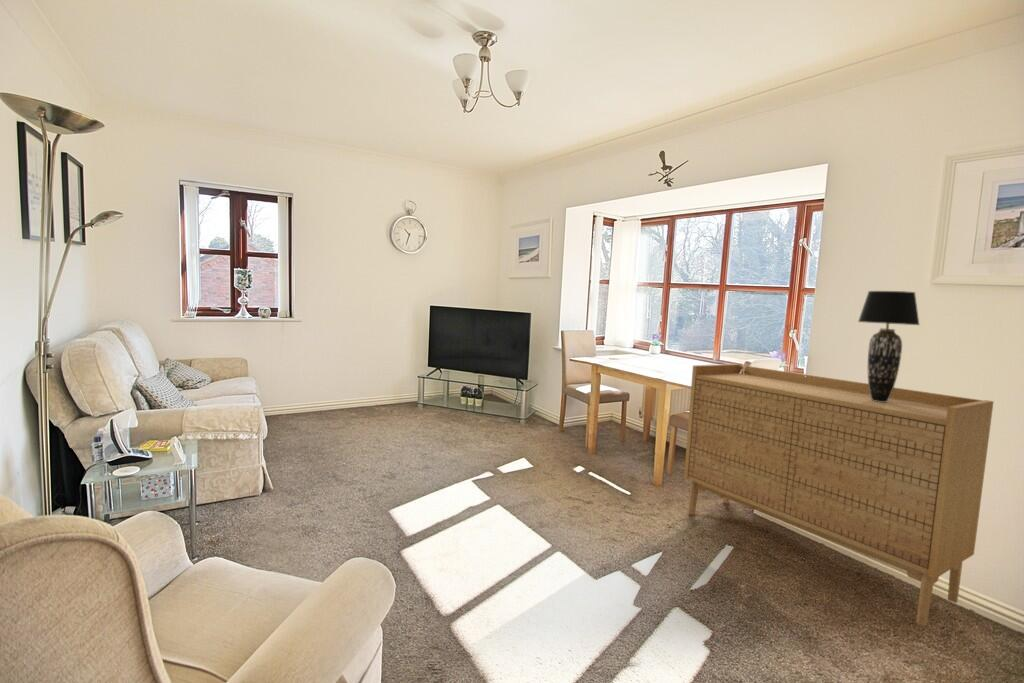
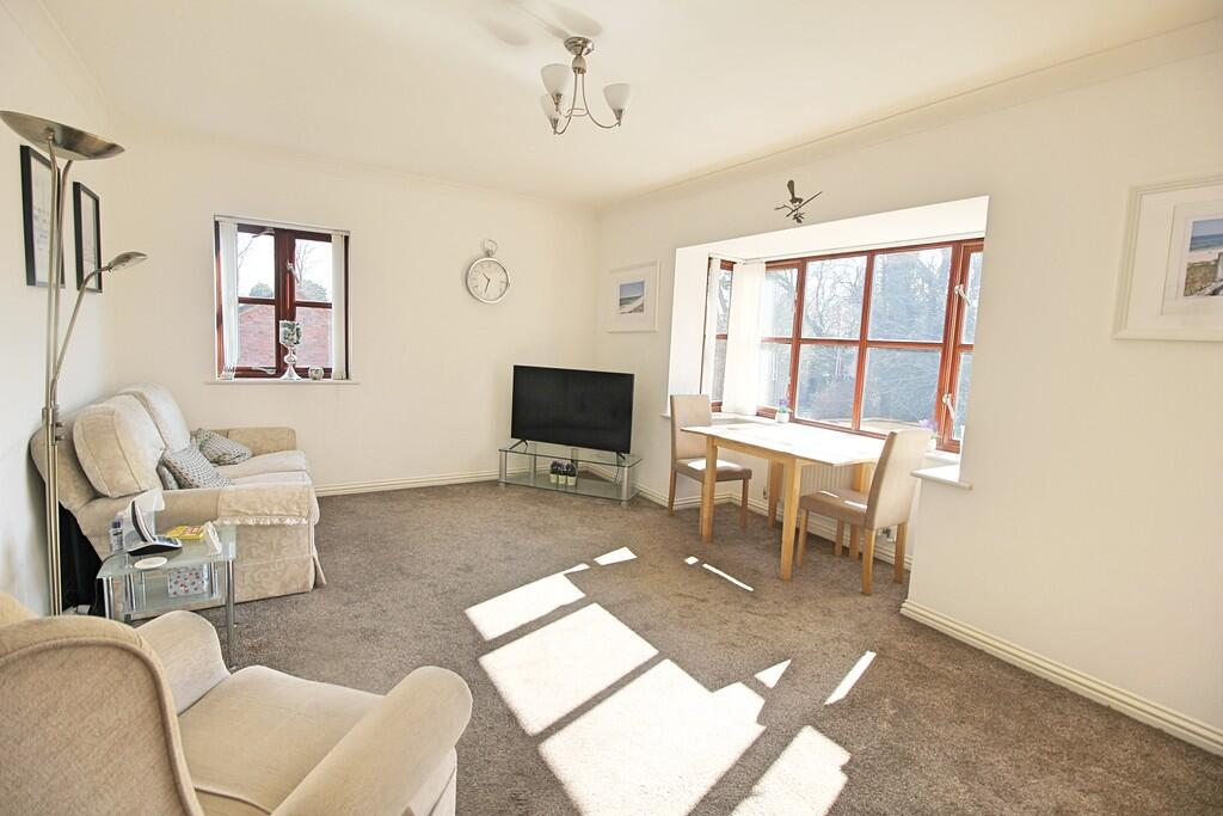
- table lamp [857,290,921,402]
- sideboard [683,363,995,627]
